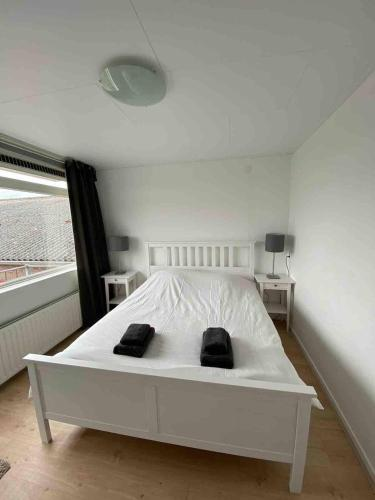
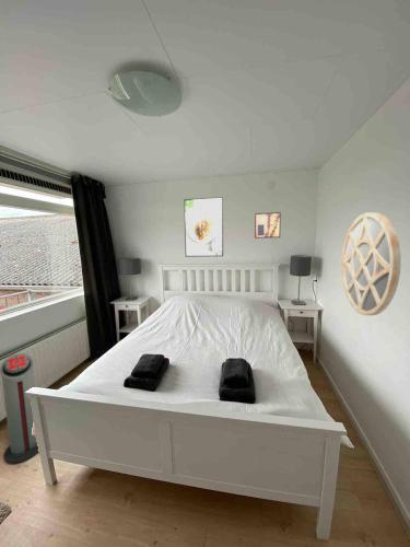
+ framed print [183,196,224,258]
+ wall art [254,211,282,240]
+ air purifier [0,352,40,465]
+ home mirror [340,211,402,316]
